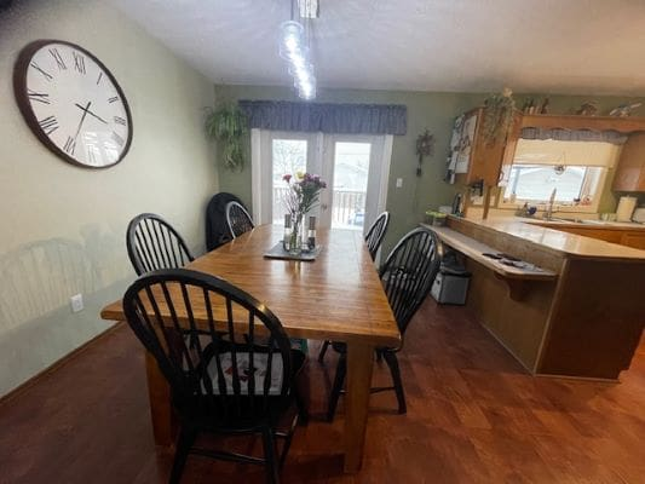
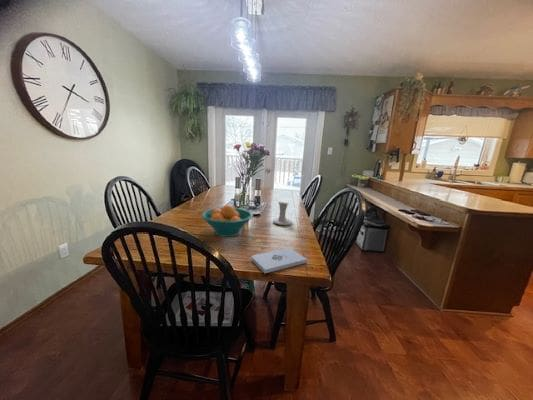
+ fruit bowl [200,204,254,238]
+ candle holder [272,201,293,226]
+ notepad [251,247,308,274]
